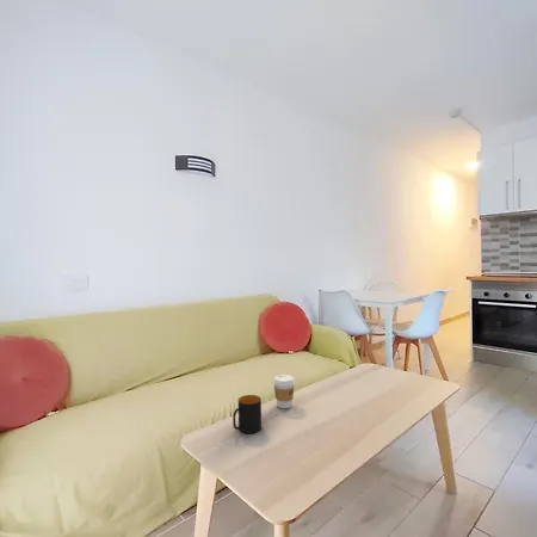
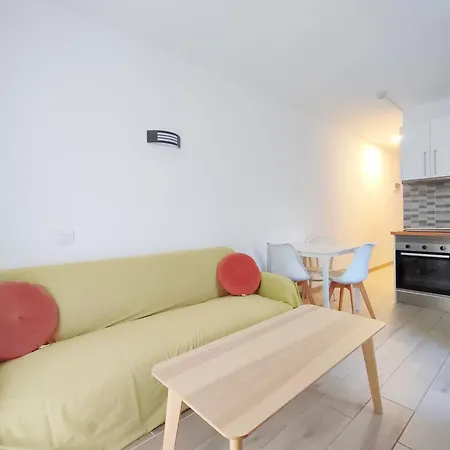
- coffee cup [272,374,296,409]
- mug [232,394,263,434]
